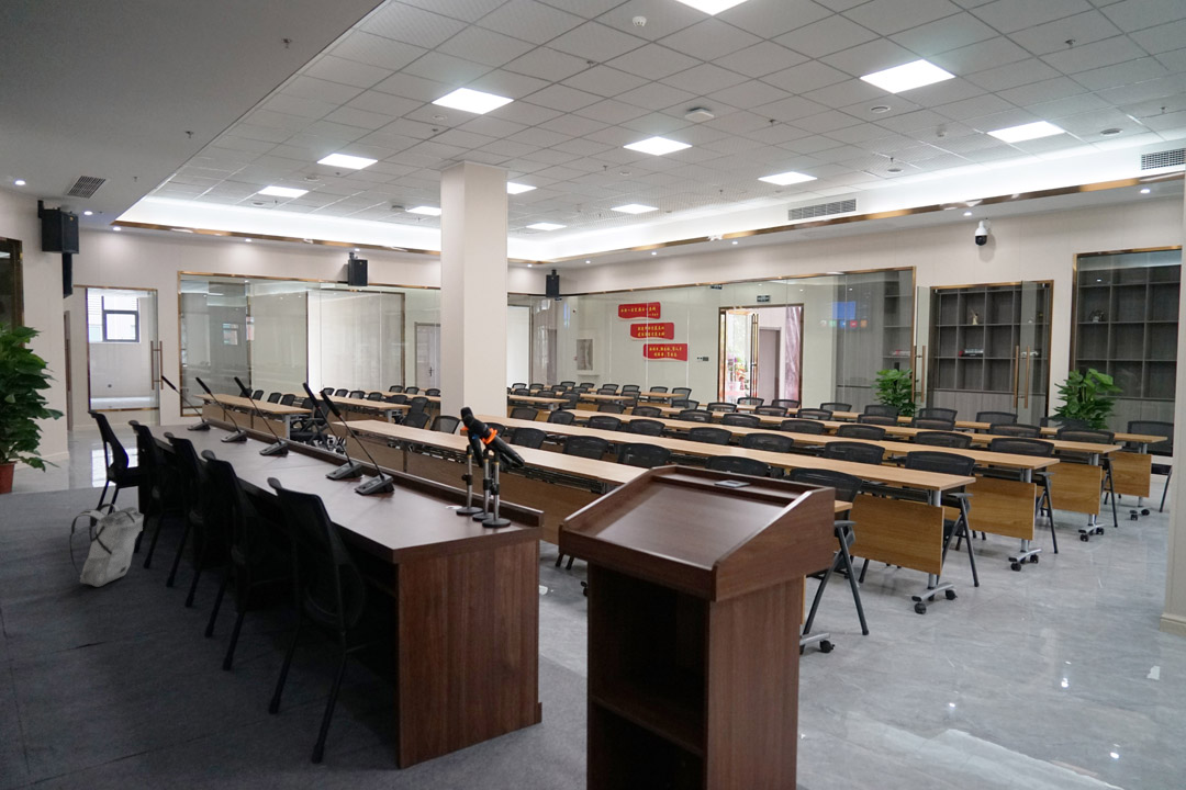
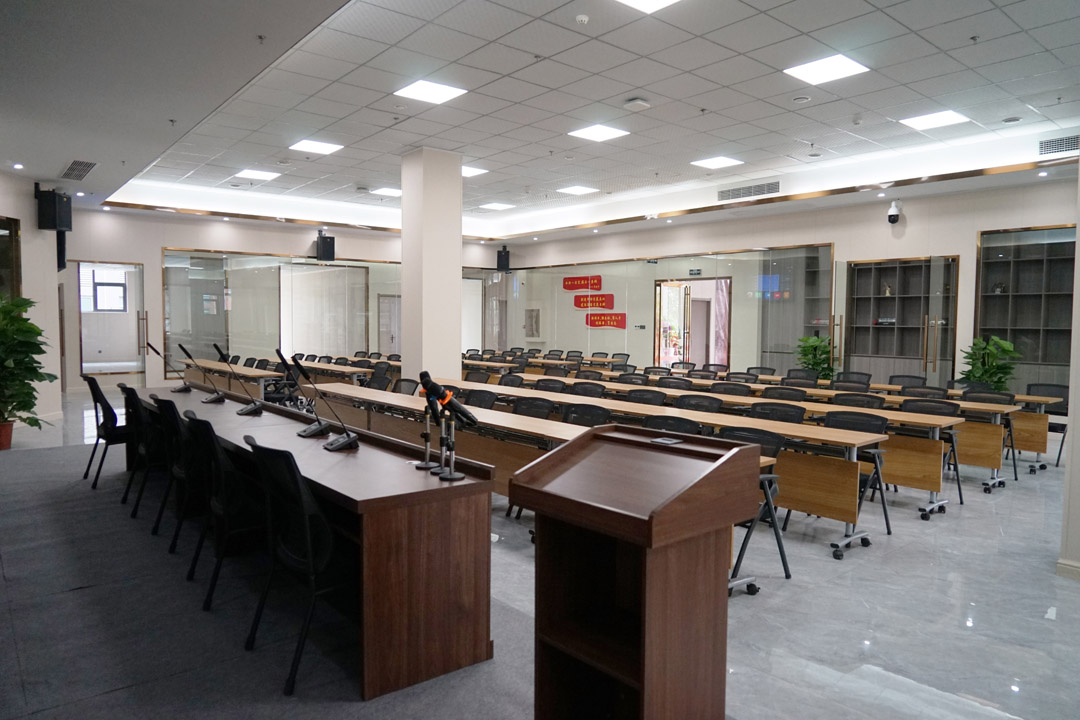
- backpack [68,503,145,588]
